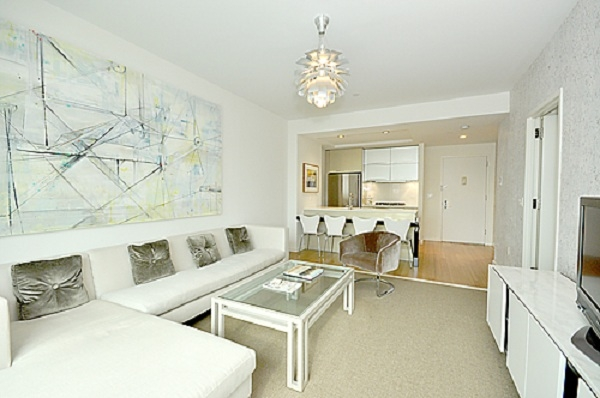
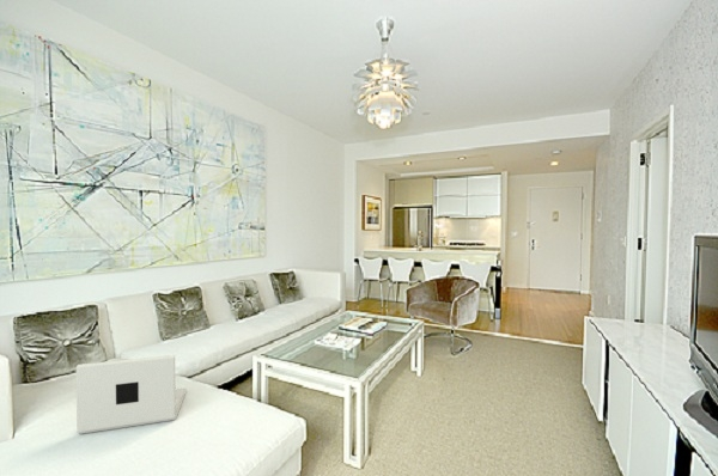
+ laptop [75,354,188,435]
